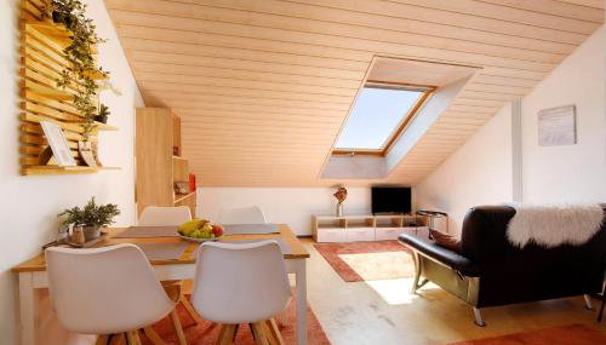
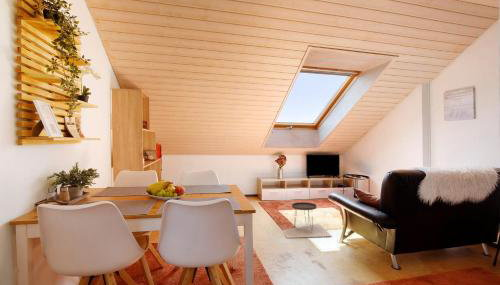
+ side table [282,201,332,239]
